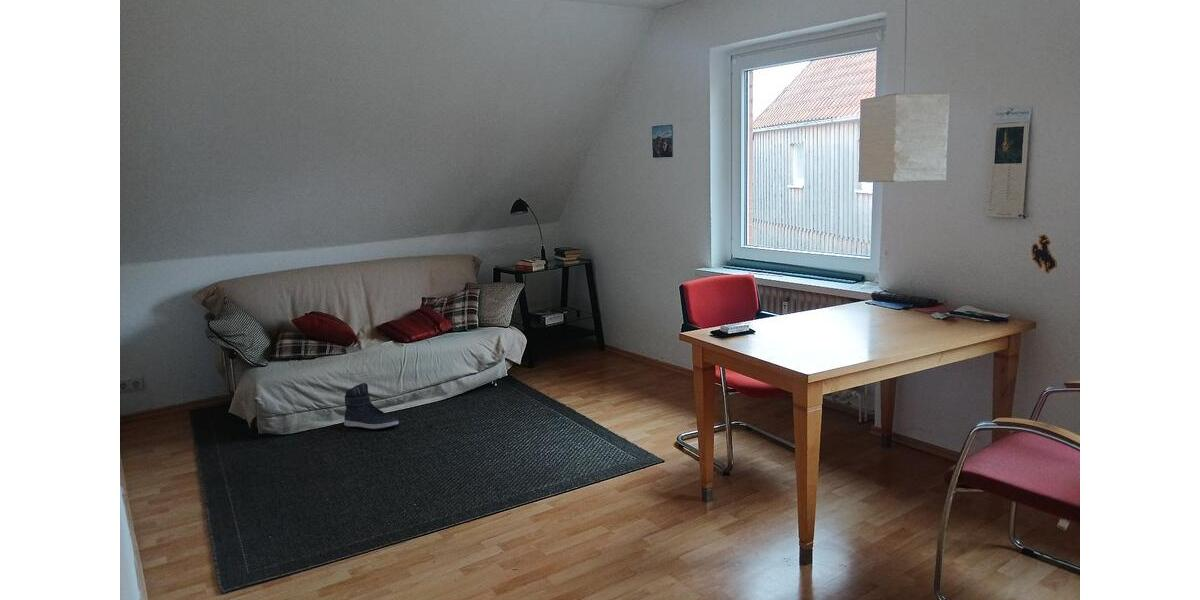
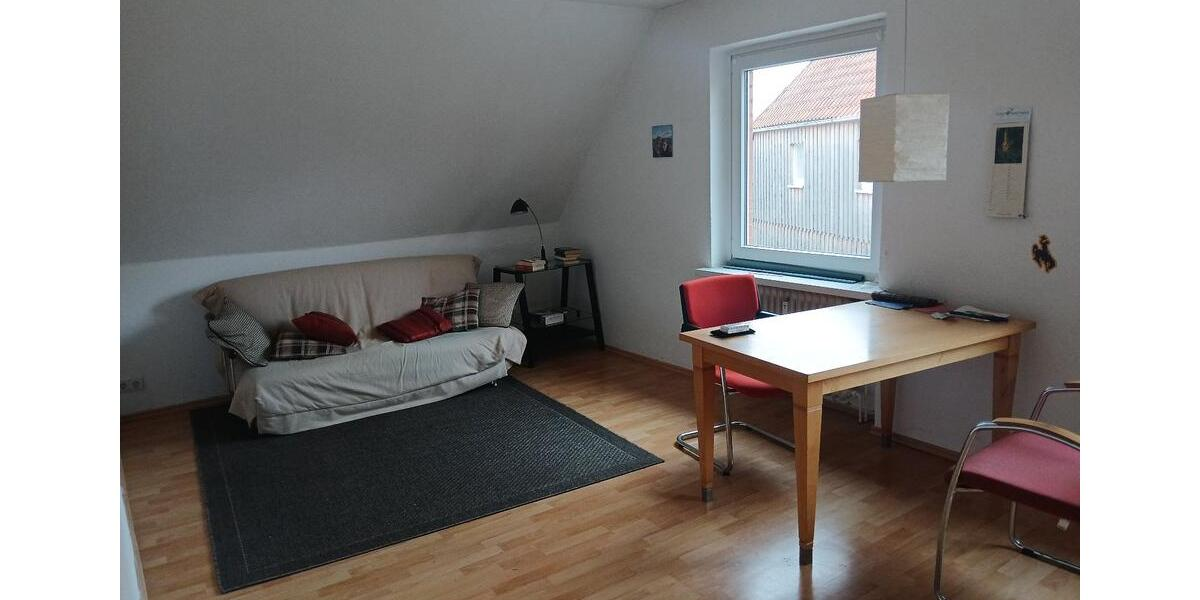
- sneaker [343,382,400,430]
